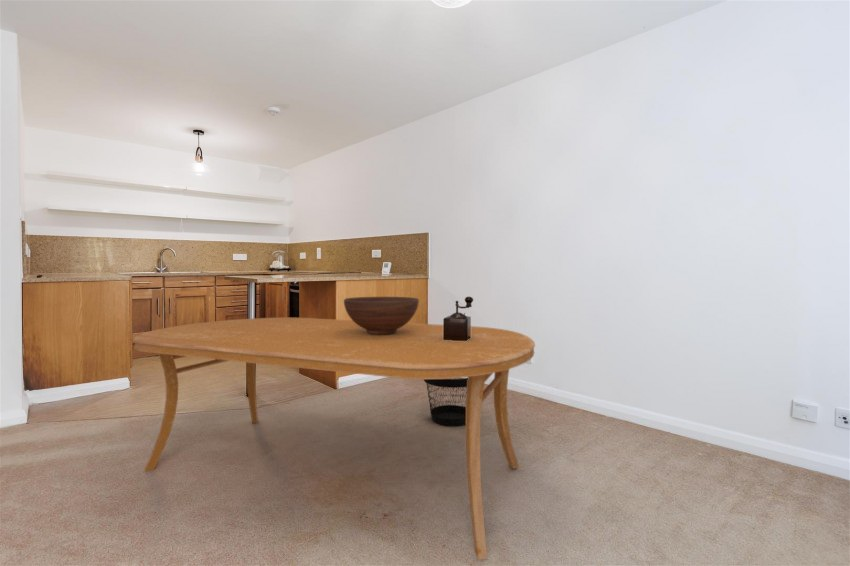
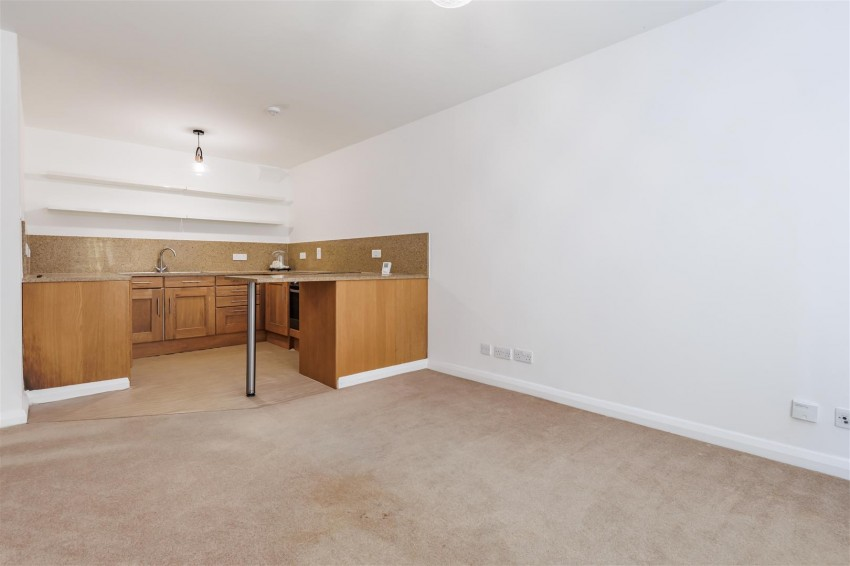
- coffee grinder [442,296,474,341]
- wastebasket [423,377,468,427]
- fruit bowl [343,296,420,335]
- dining table [132,317,536,561]
